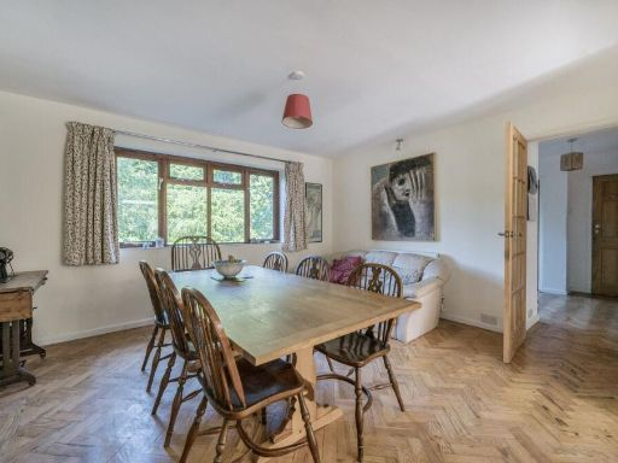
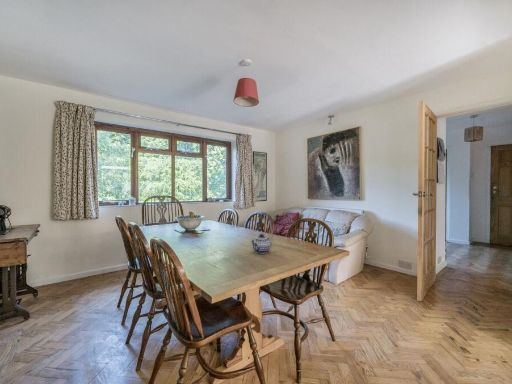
+ teapot [250,233,273,255]
